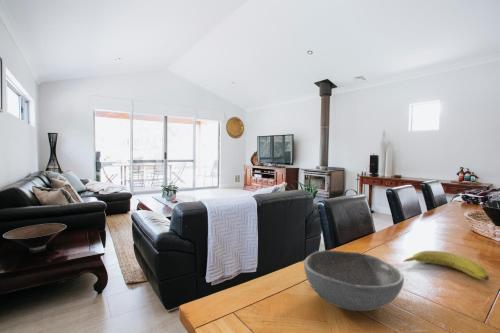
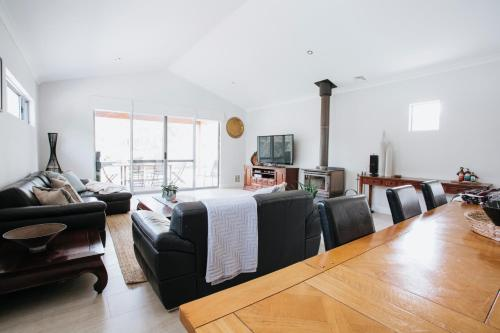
- fruit [402,250,490,282]
- bowl [303,249,405,312]
